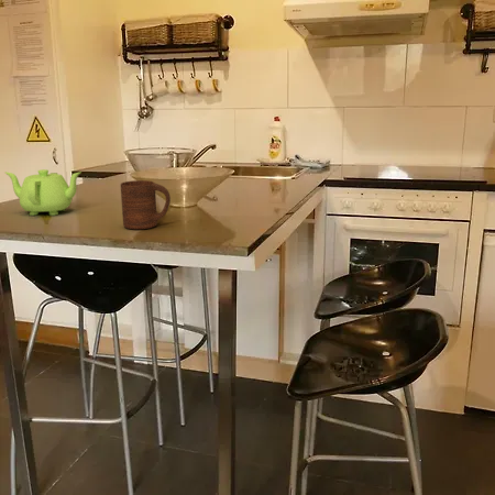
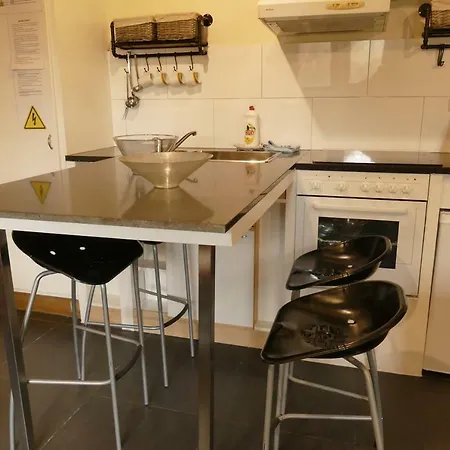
- teapot [3,168,82,217]
- cup [120,179,172,230]
